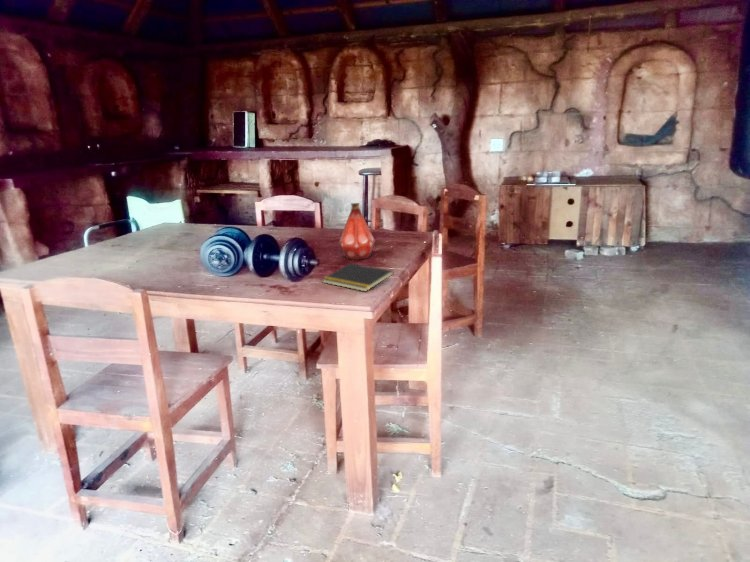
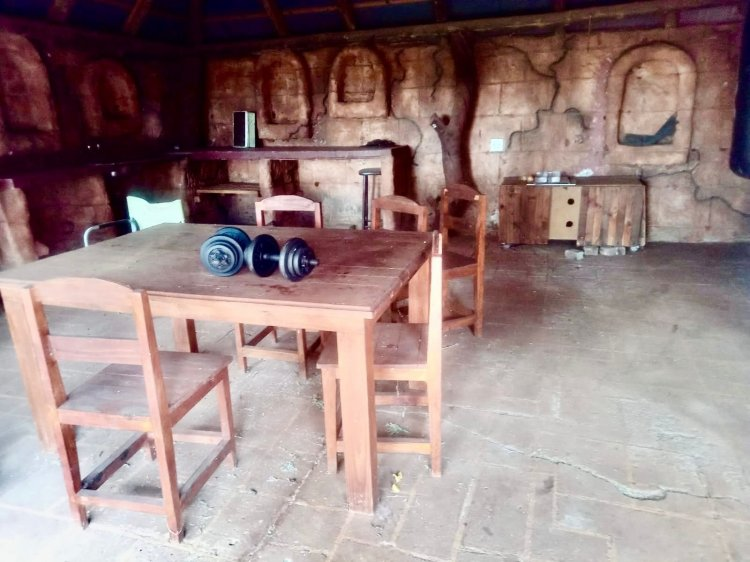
- bottle [338,202,376,261]
- notepad [321,262,394,292]
